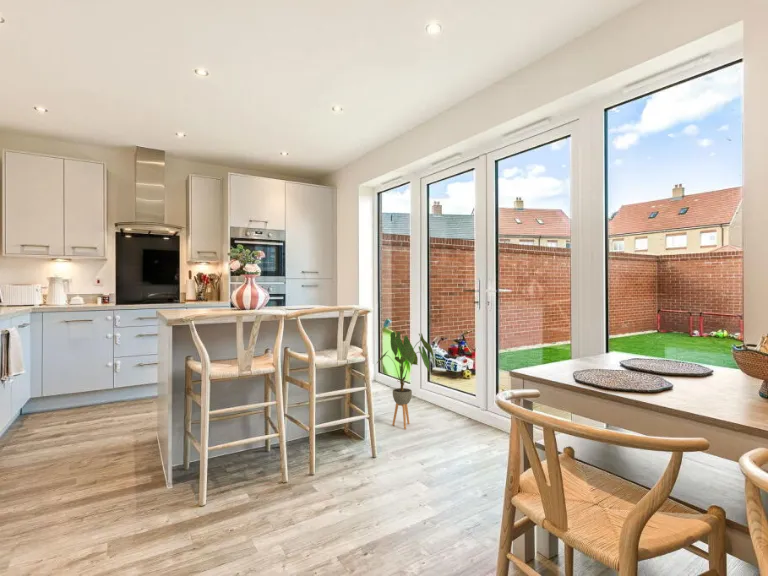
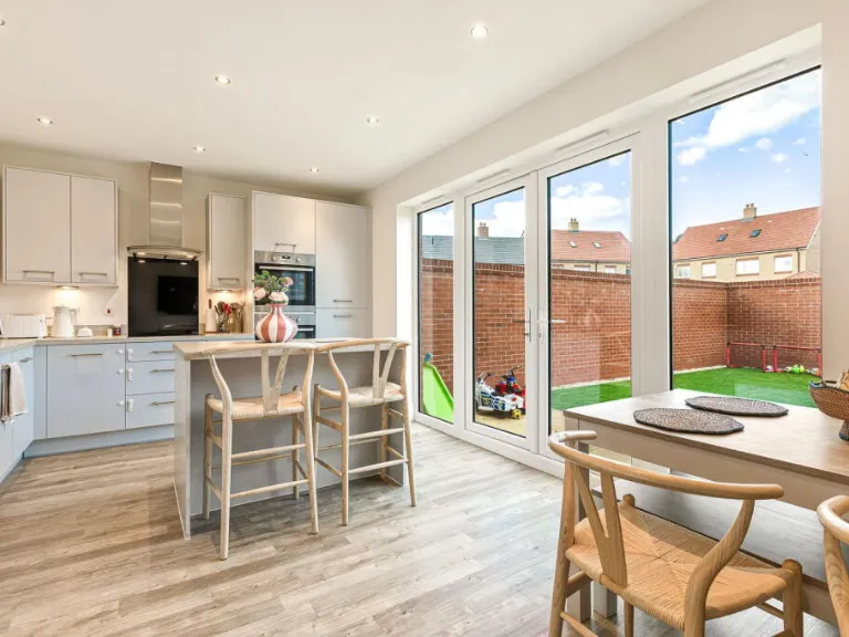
- house plant [376,331,434,430]
